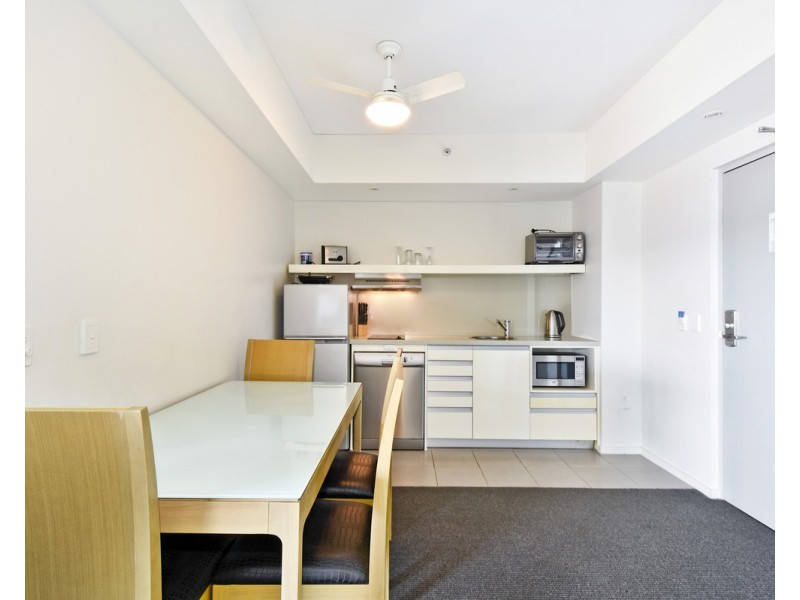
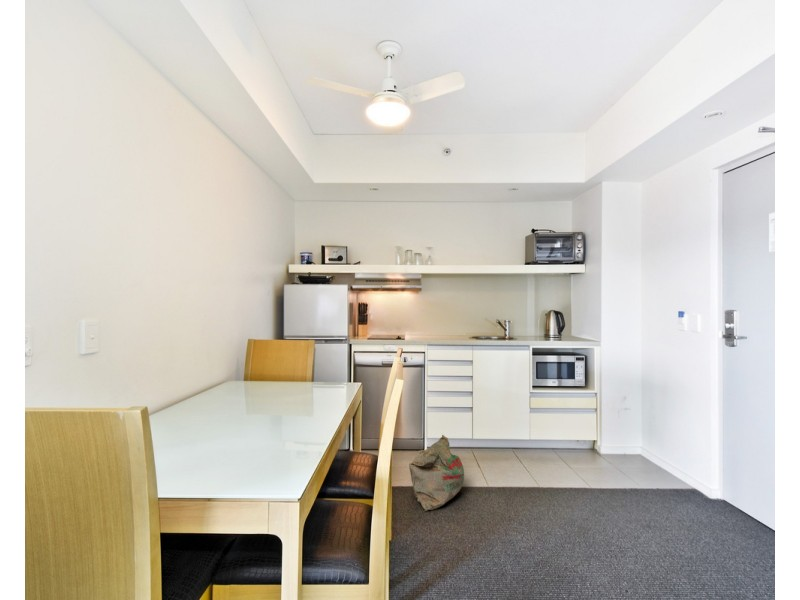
+ bag [408,434,465,512]
